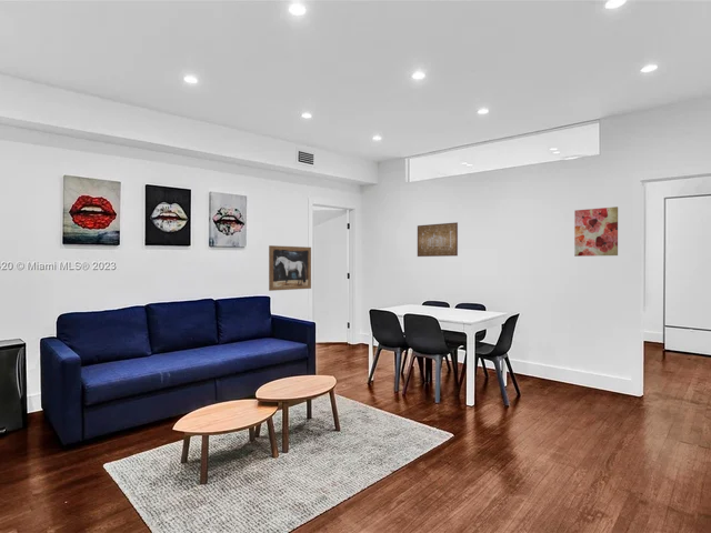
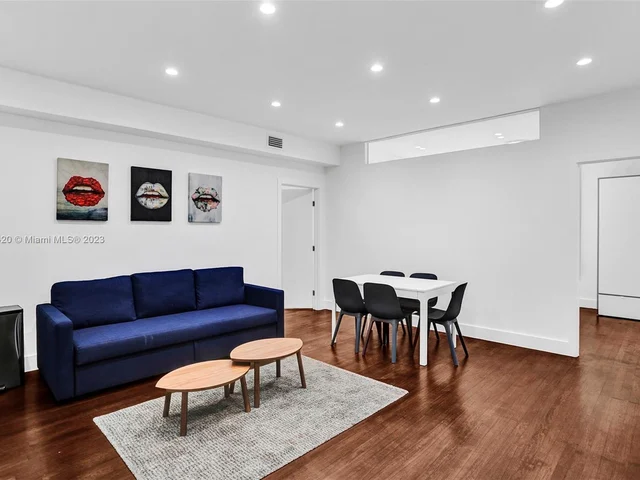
- wall art [573,205,619,258]
- wall art [417,221,459,258]
- wall art [268,244,312,292]
